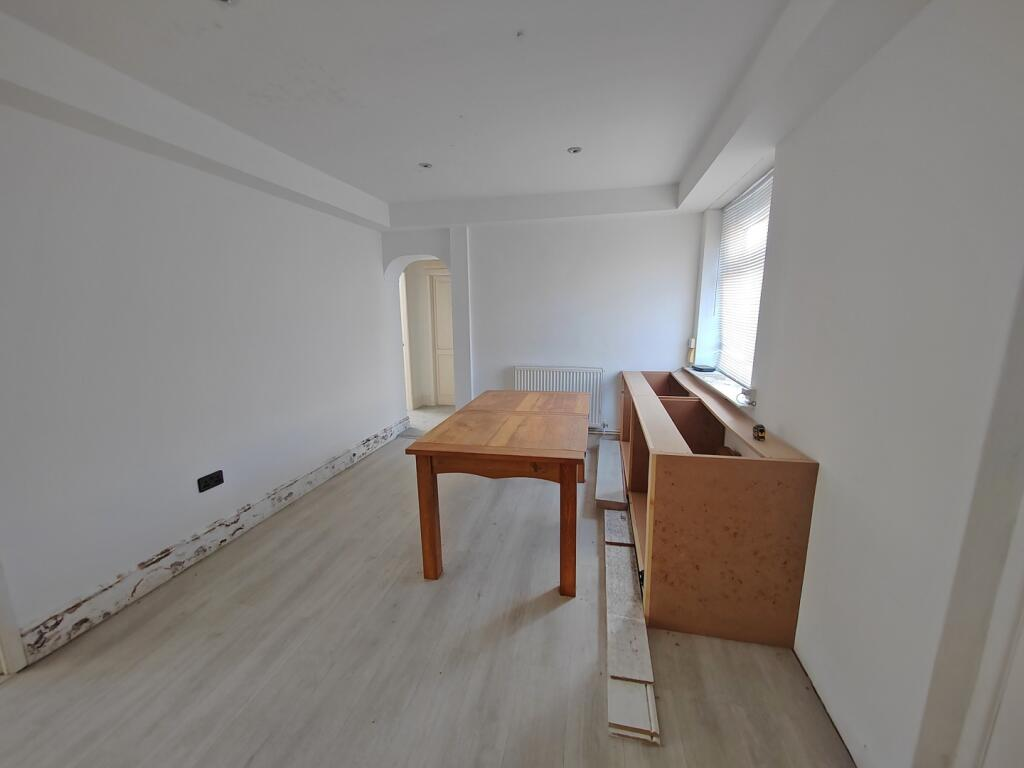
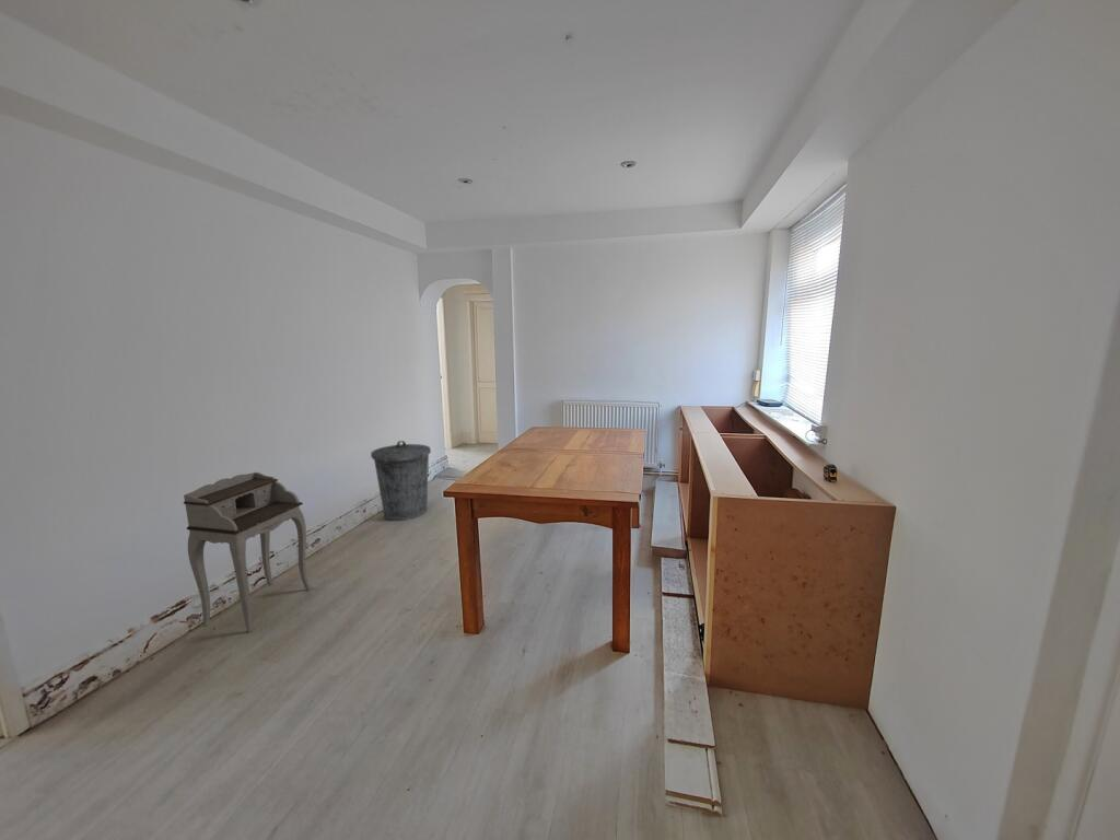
+ trash can [370,440,432,522]
+ desk [183,471,312,633]
